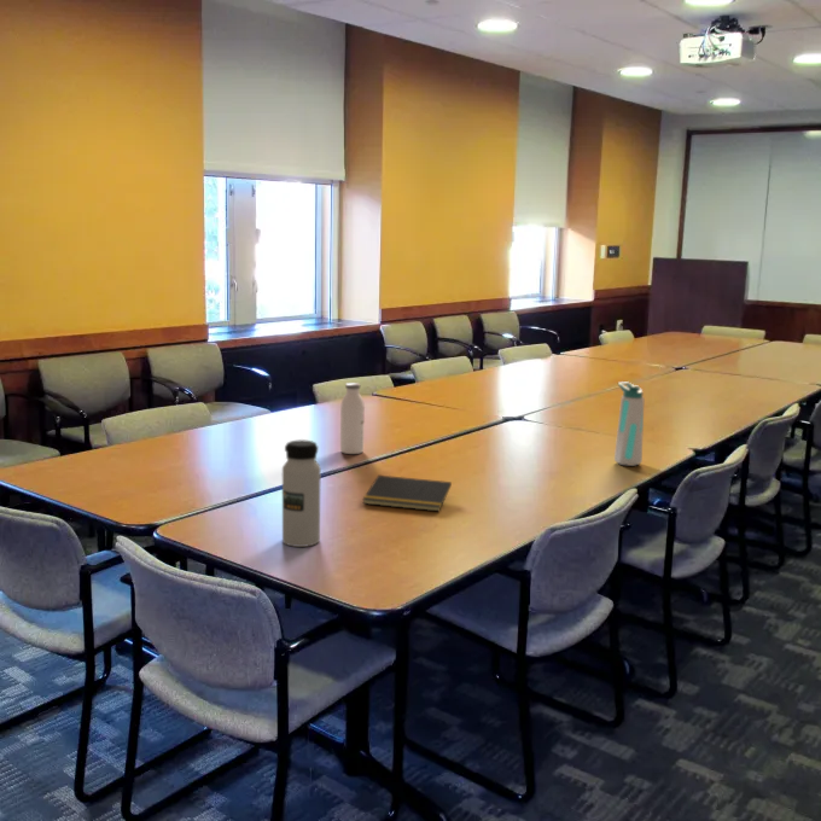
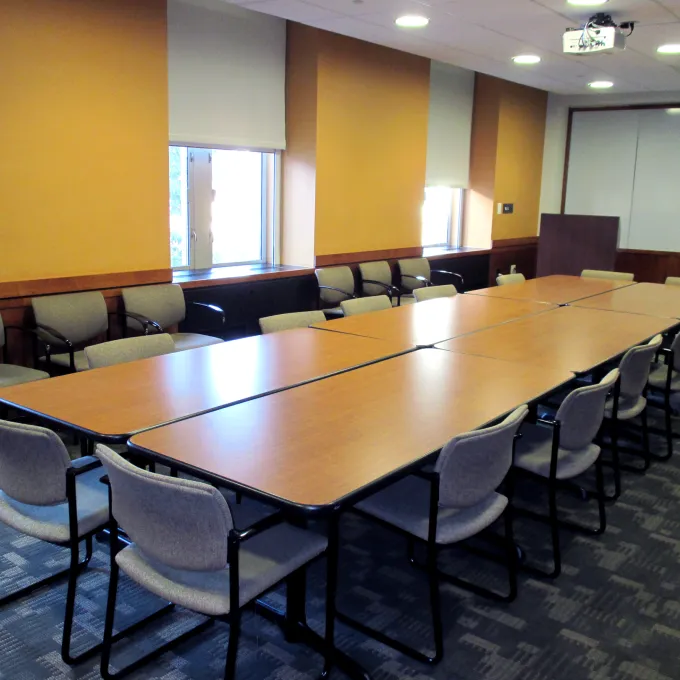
- water bottle [281,438,322,548]
- water bottle [339,382,366,455]
- water bottle [613,380,645,467]
- notepad [361,474,453,513]
